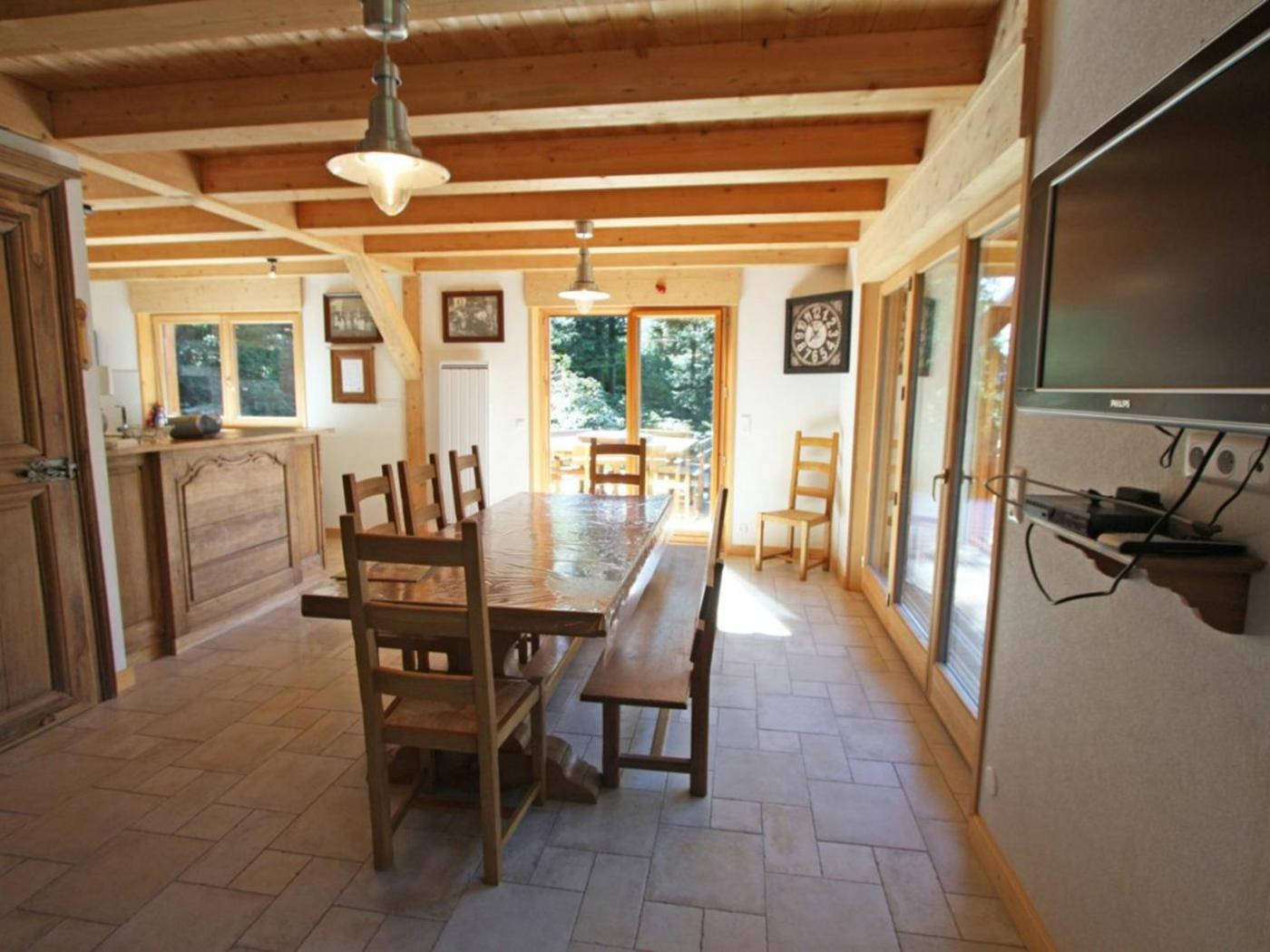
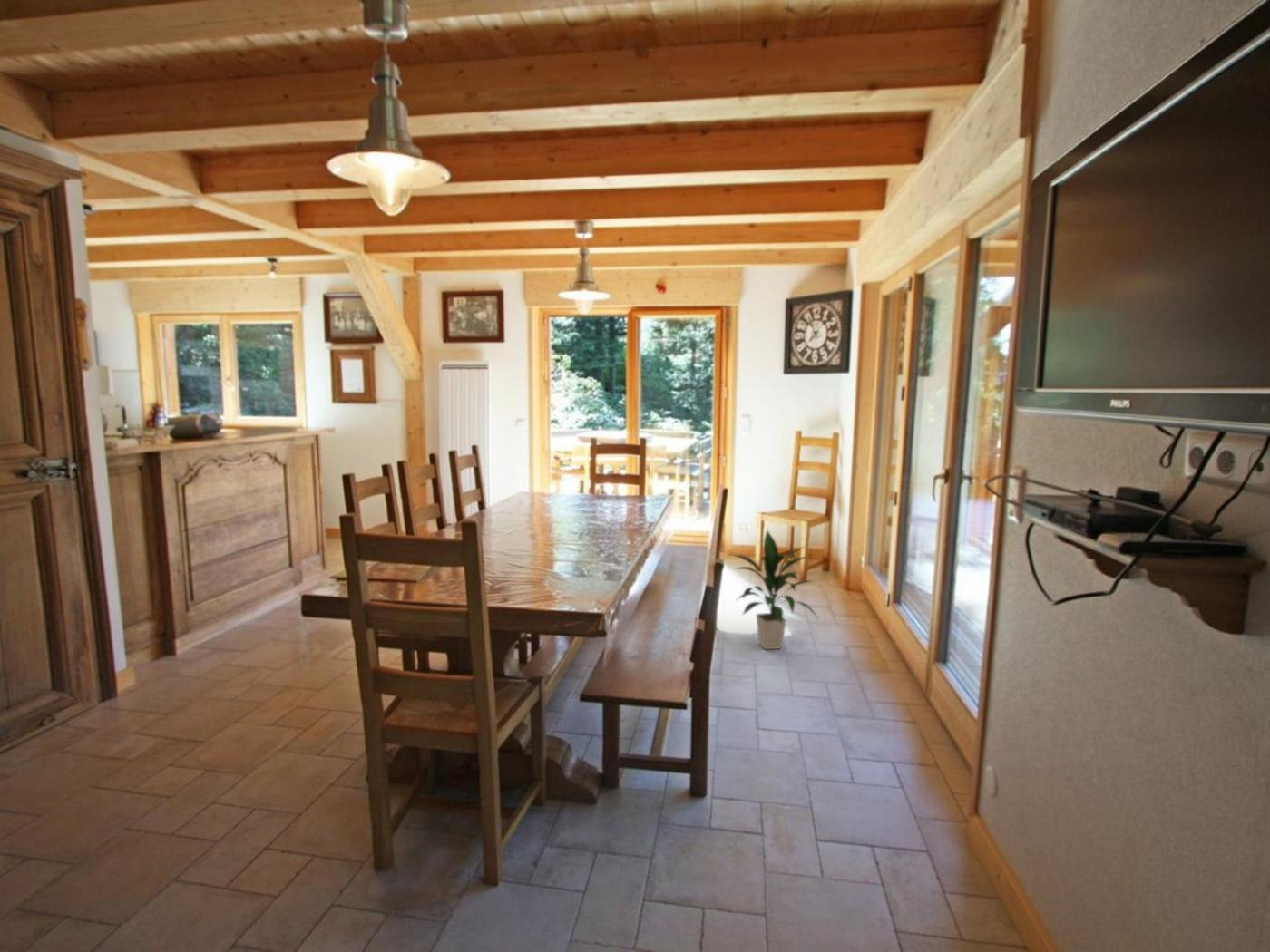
+ indoor plant [730,529,819,651]
